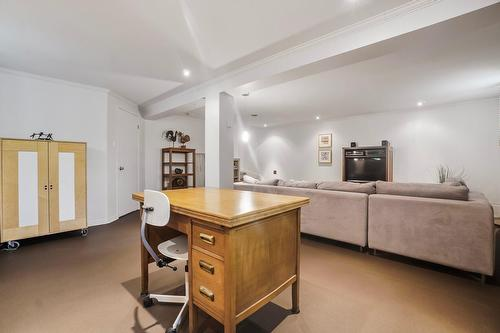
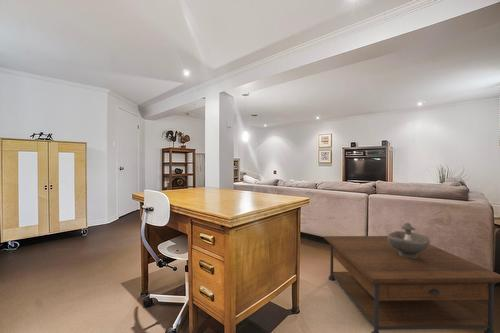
+ decorative bowl [387,222,431,258]
+ coffee table [323,235,500,333]
